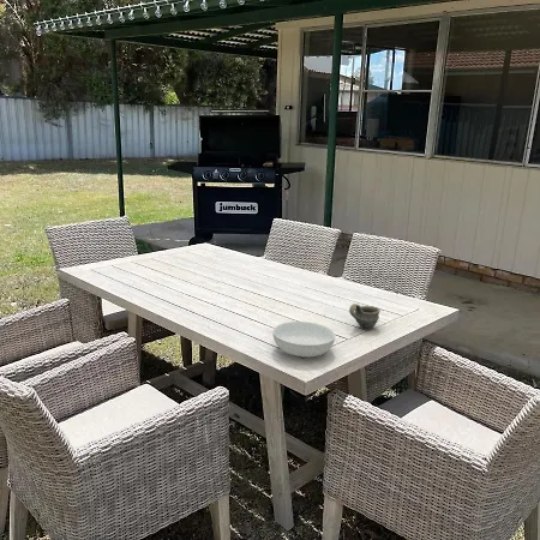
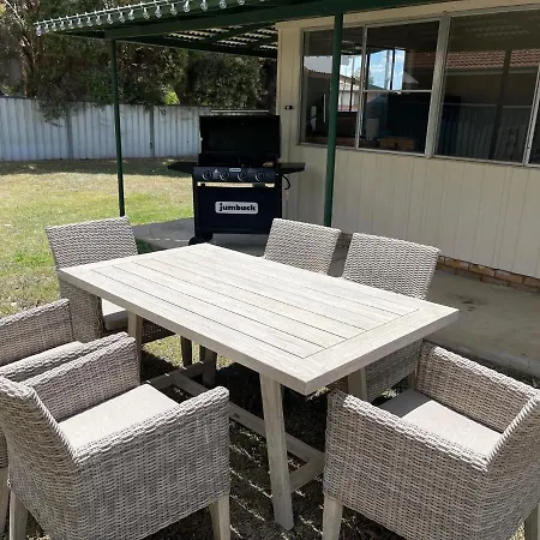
- cup [348,302,382,330]
- serving bowl [271,320,336,358]
